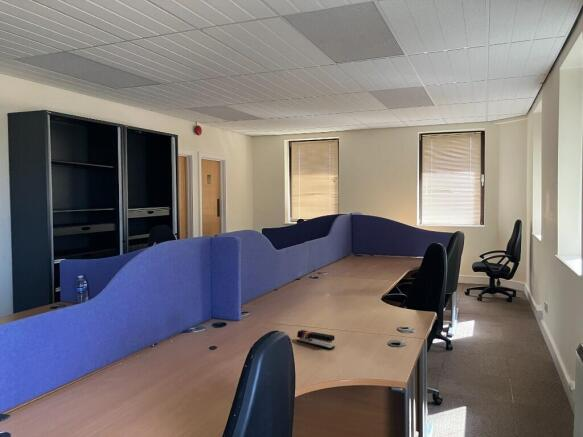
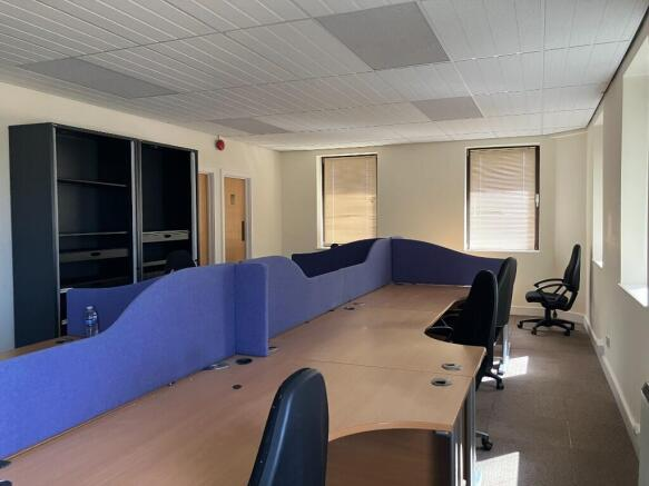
- stapler [296,329,336,350]
